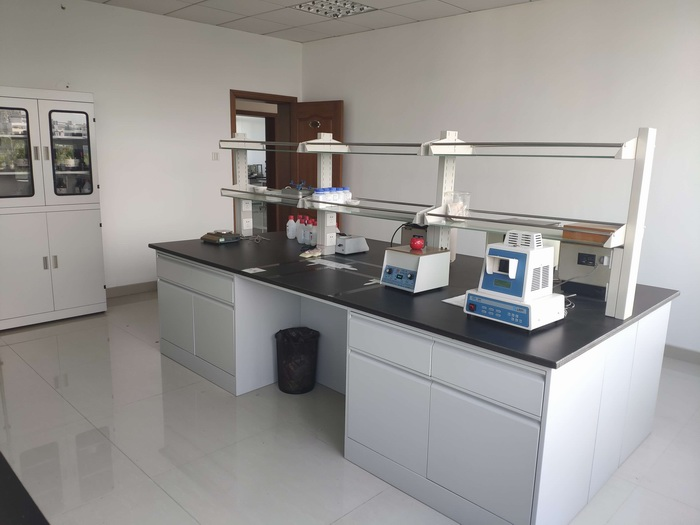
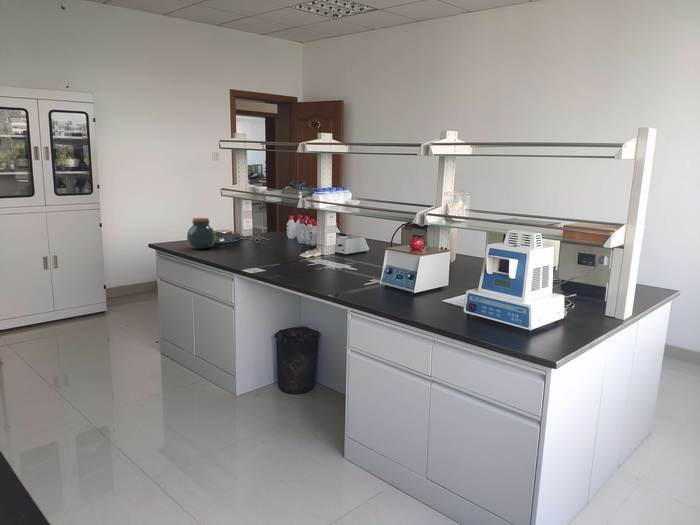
+ jar [186,217,216,250]
